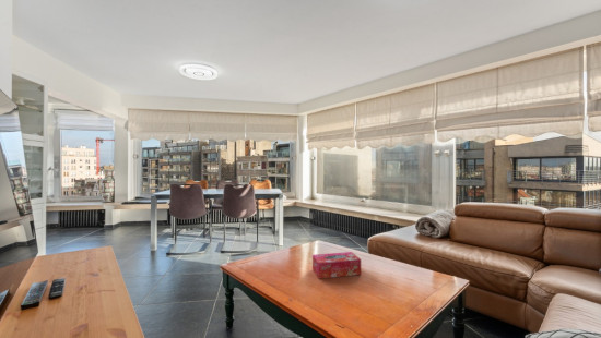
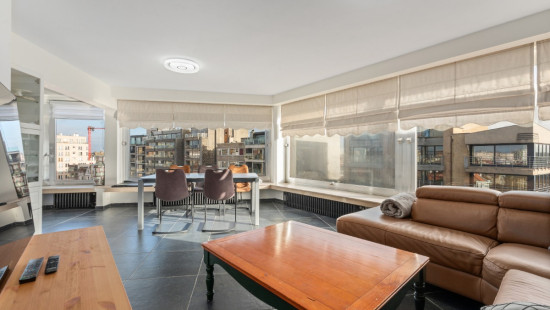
- tissue box [311,251,362,280]
